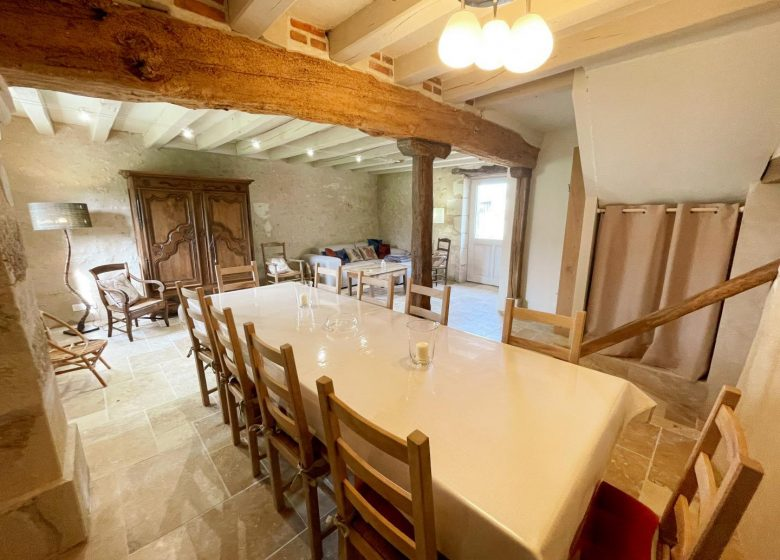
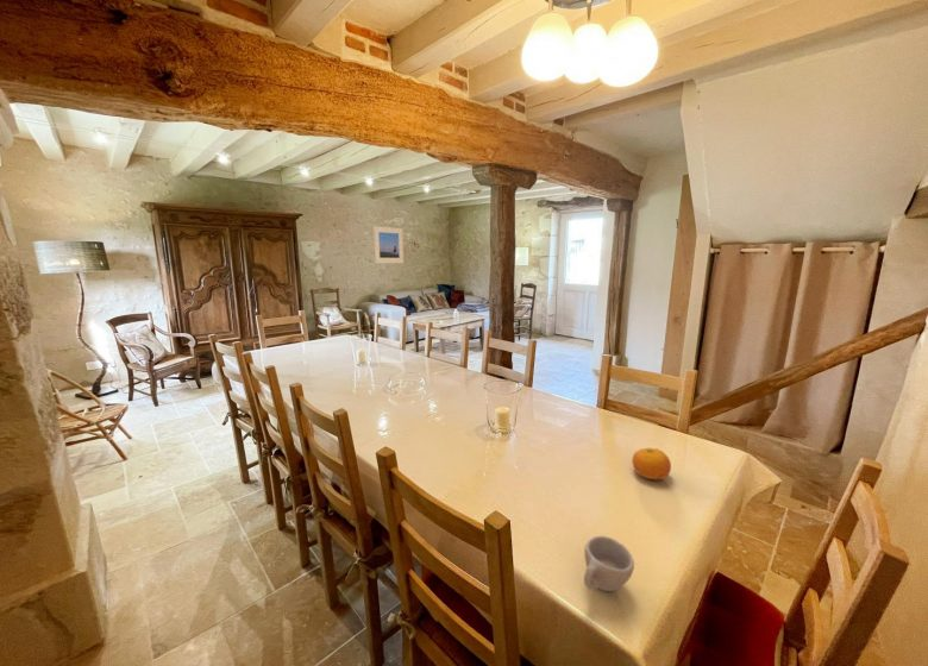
+ cup [583,535,635,592]
+ fruit [631,447,672,480]
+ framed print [372,225,405,264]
